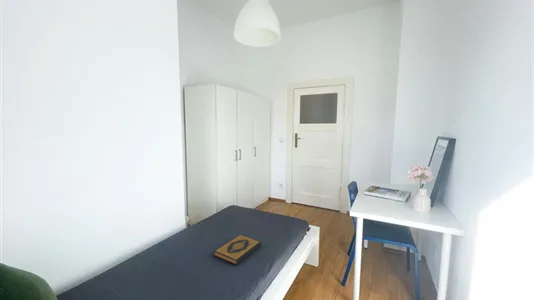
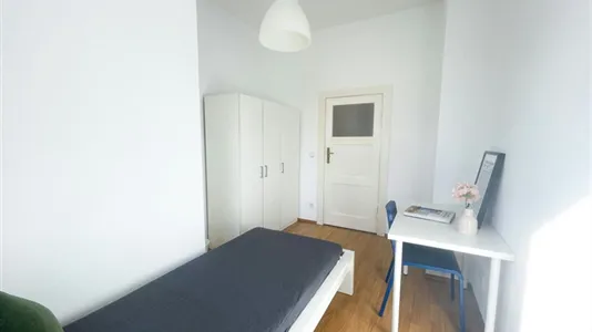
- hardback book [213,234,262,266]
